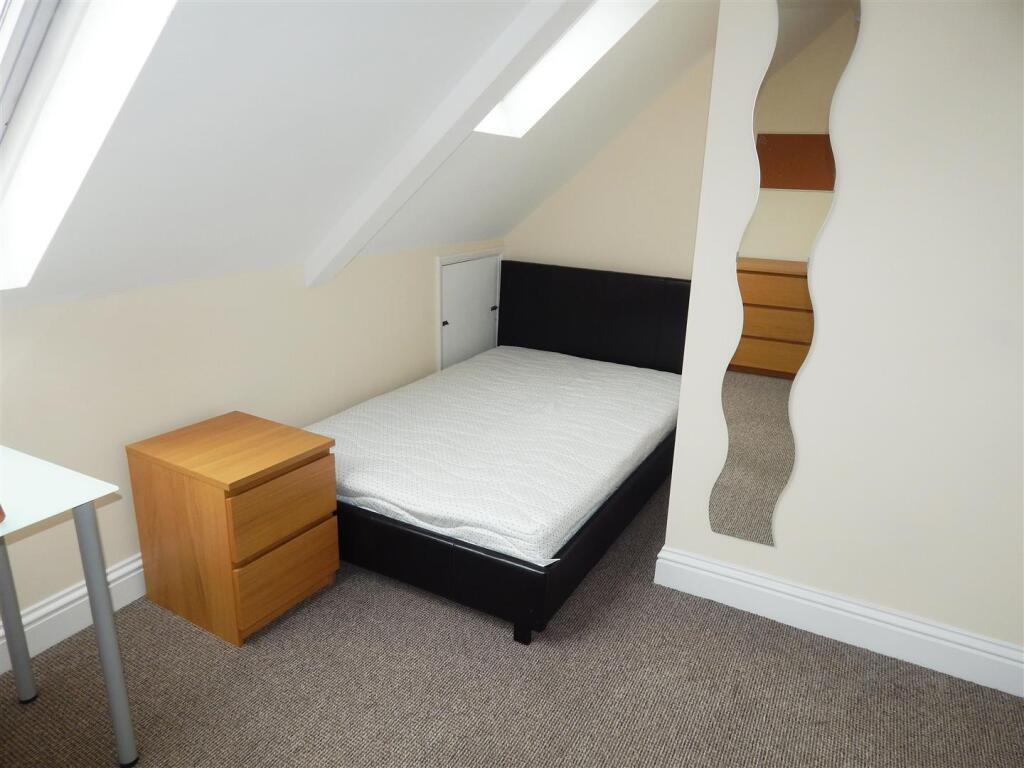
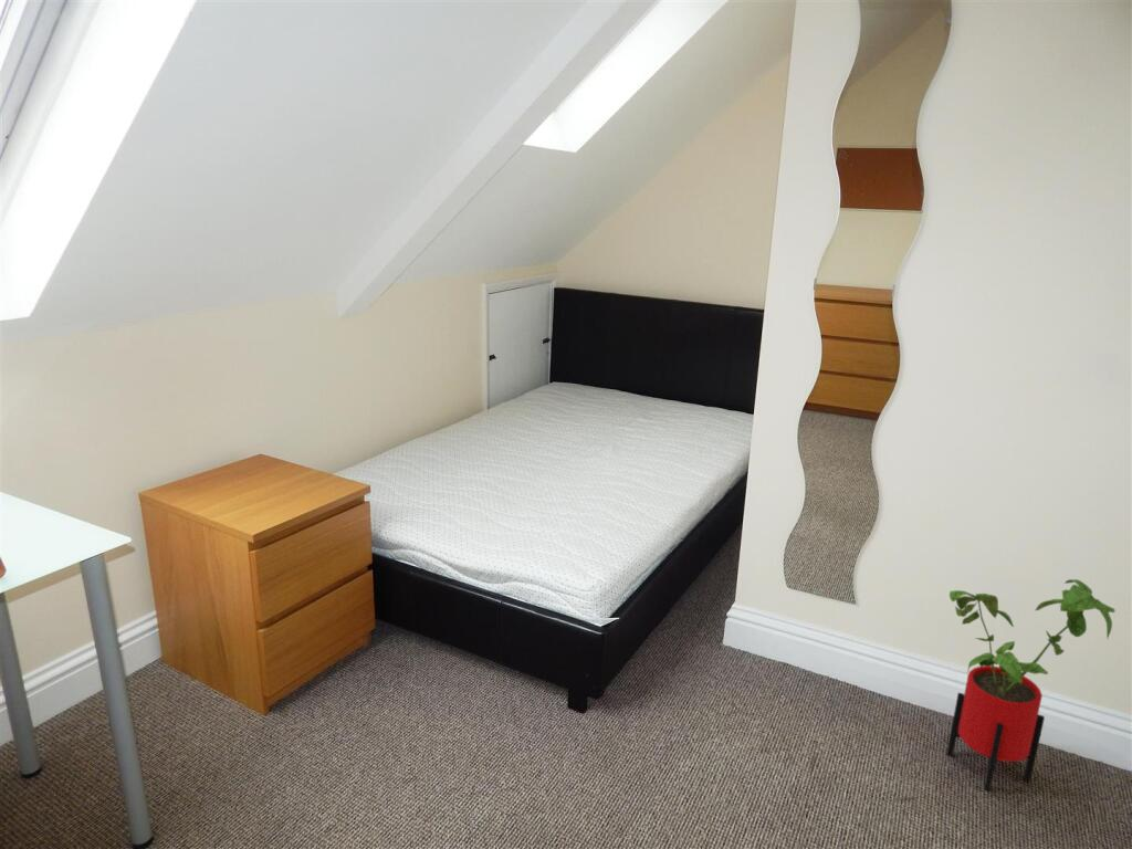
+ house plant [945,578,1117,792]
